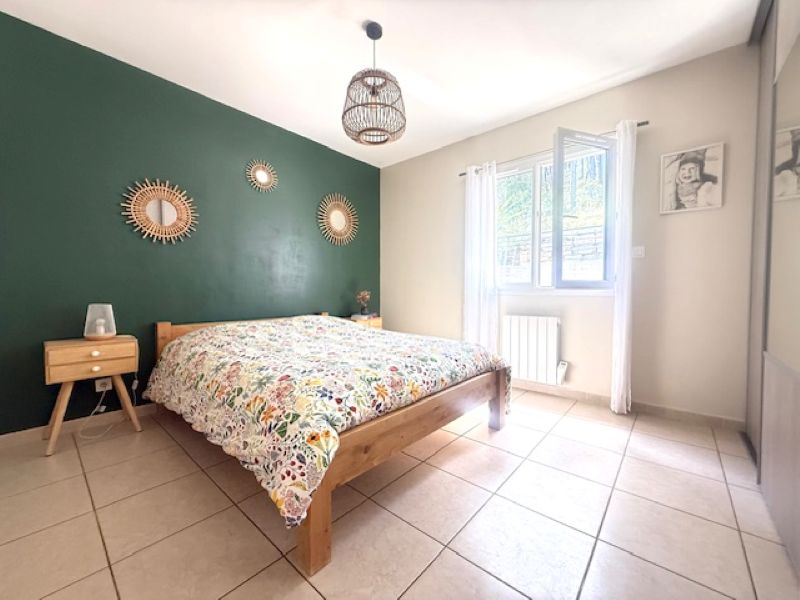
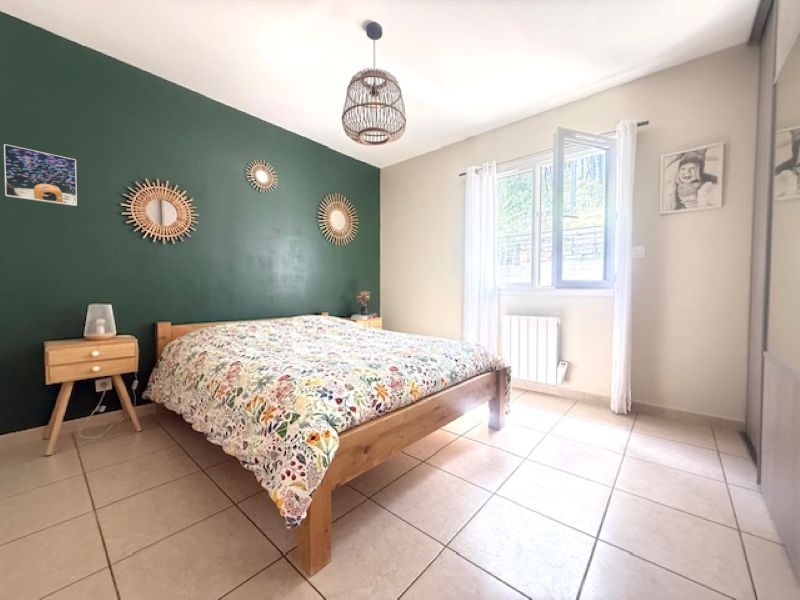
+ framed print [3,143,78,207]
